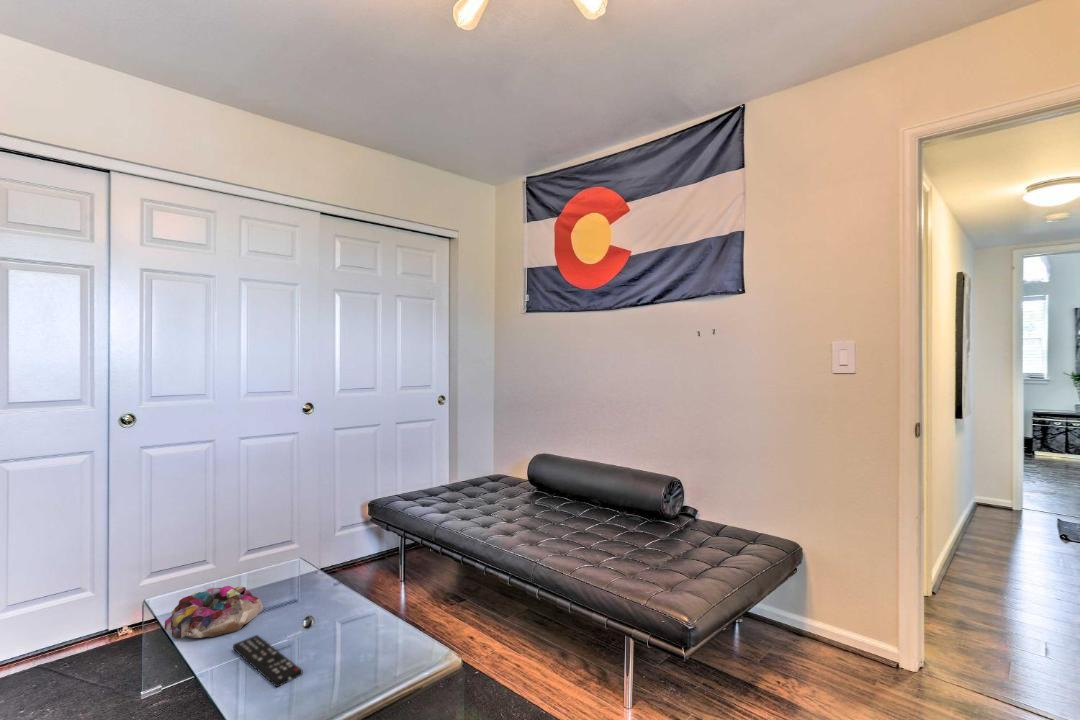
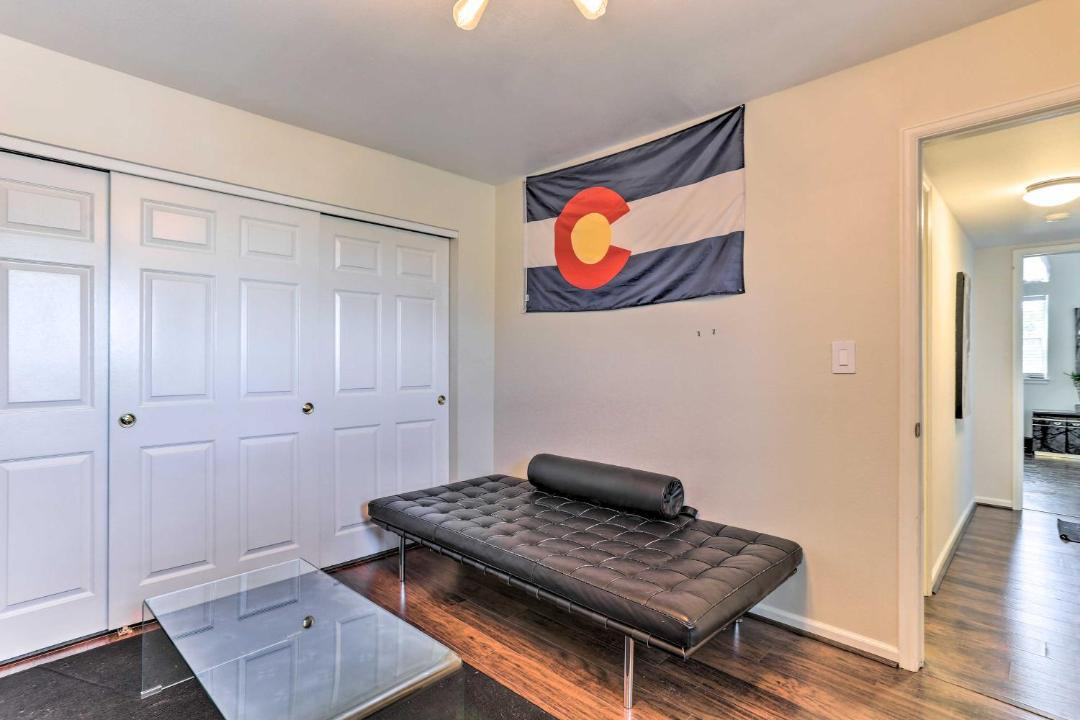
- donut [164,585,265,640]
- remote control [232,634,303,688]
